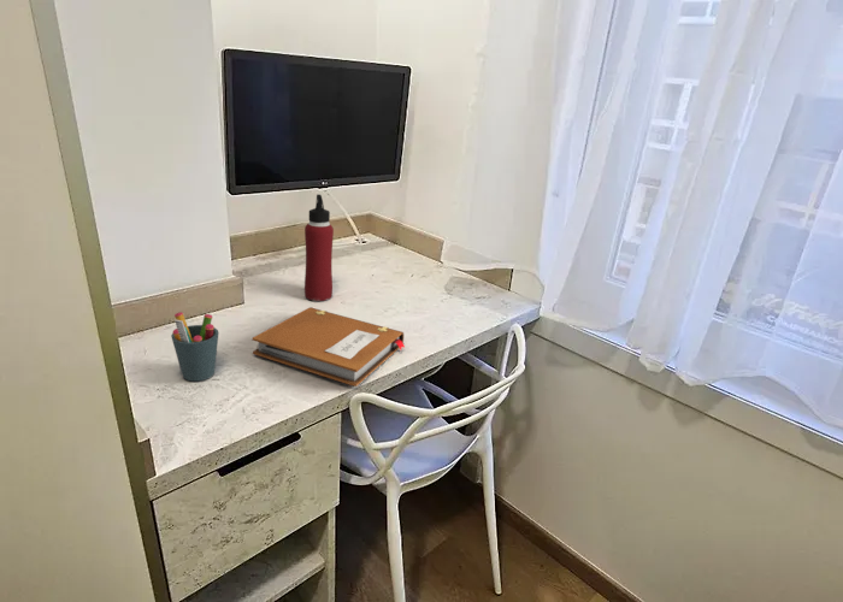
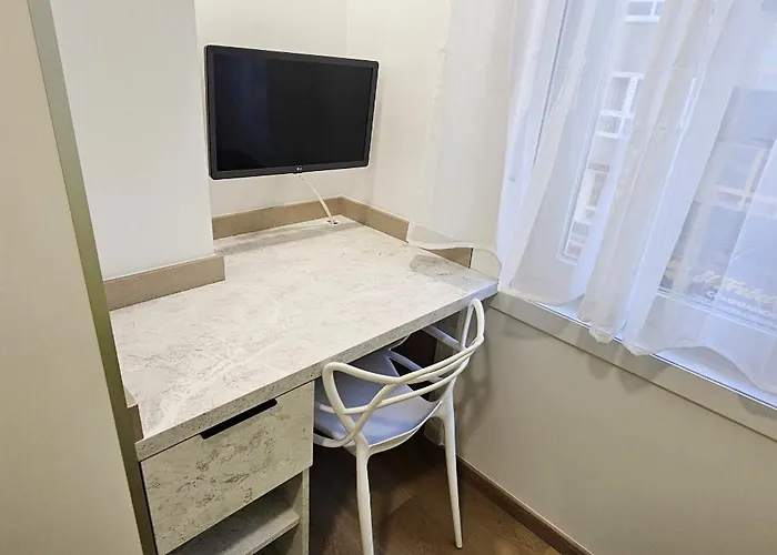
- pen holder [170,311,220,382]
- water bottle [303,194,335,302]
- notebook [250,306,406,388]
